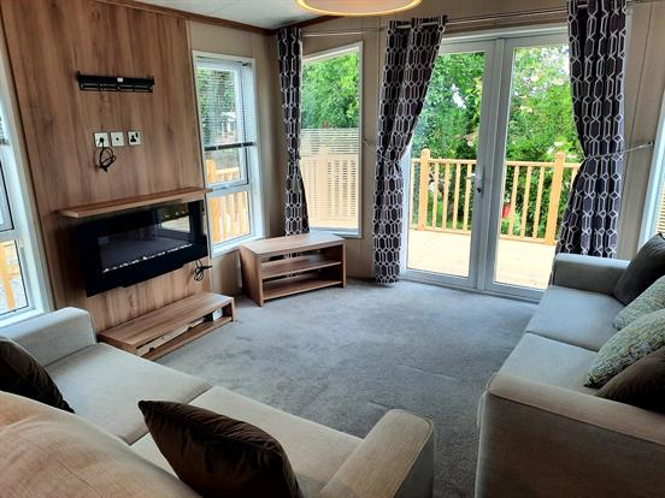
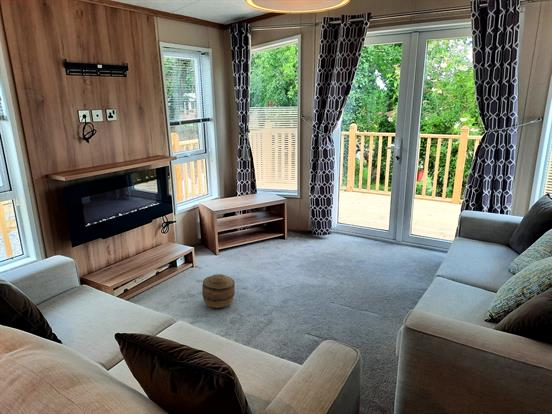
+ basket [201,273,236,309]
